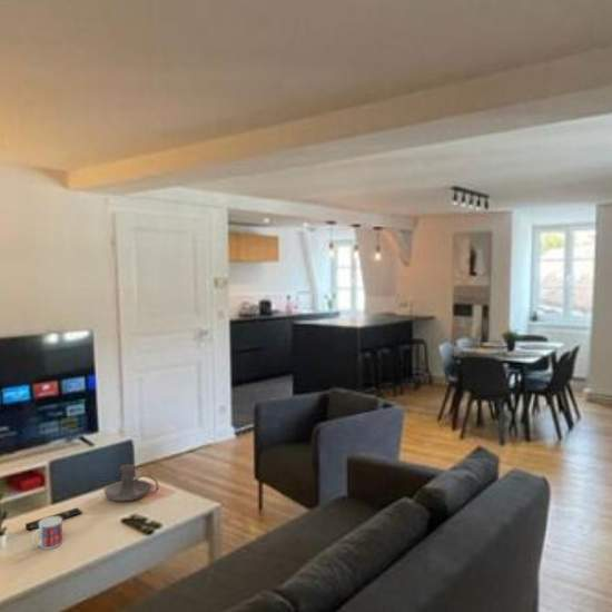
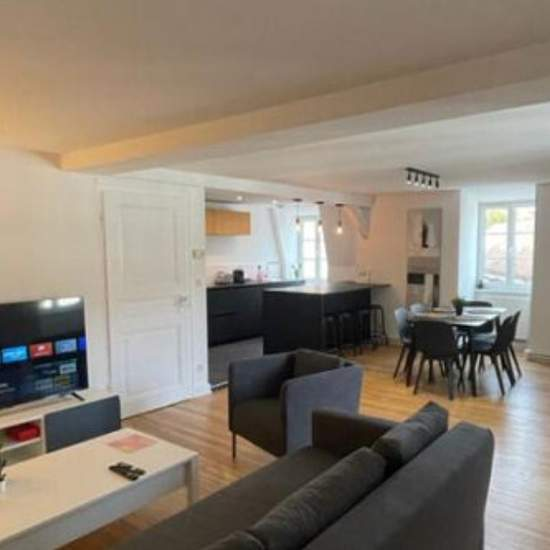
- candle holder [102,463,160,502]
- remote control [24,506,83,531]
- mug [30,516,63,551]
